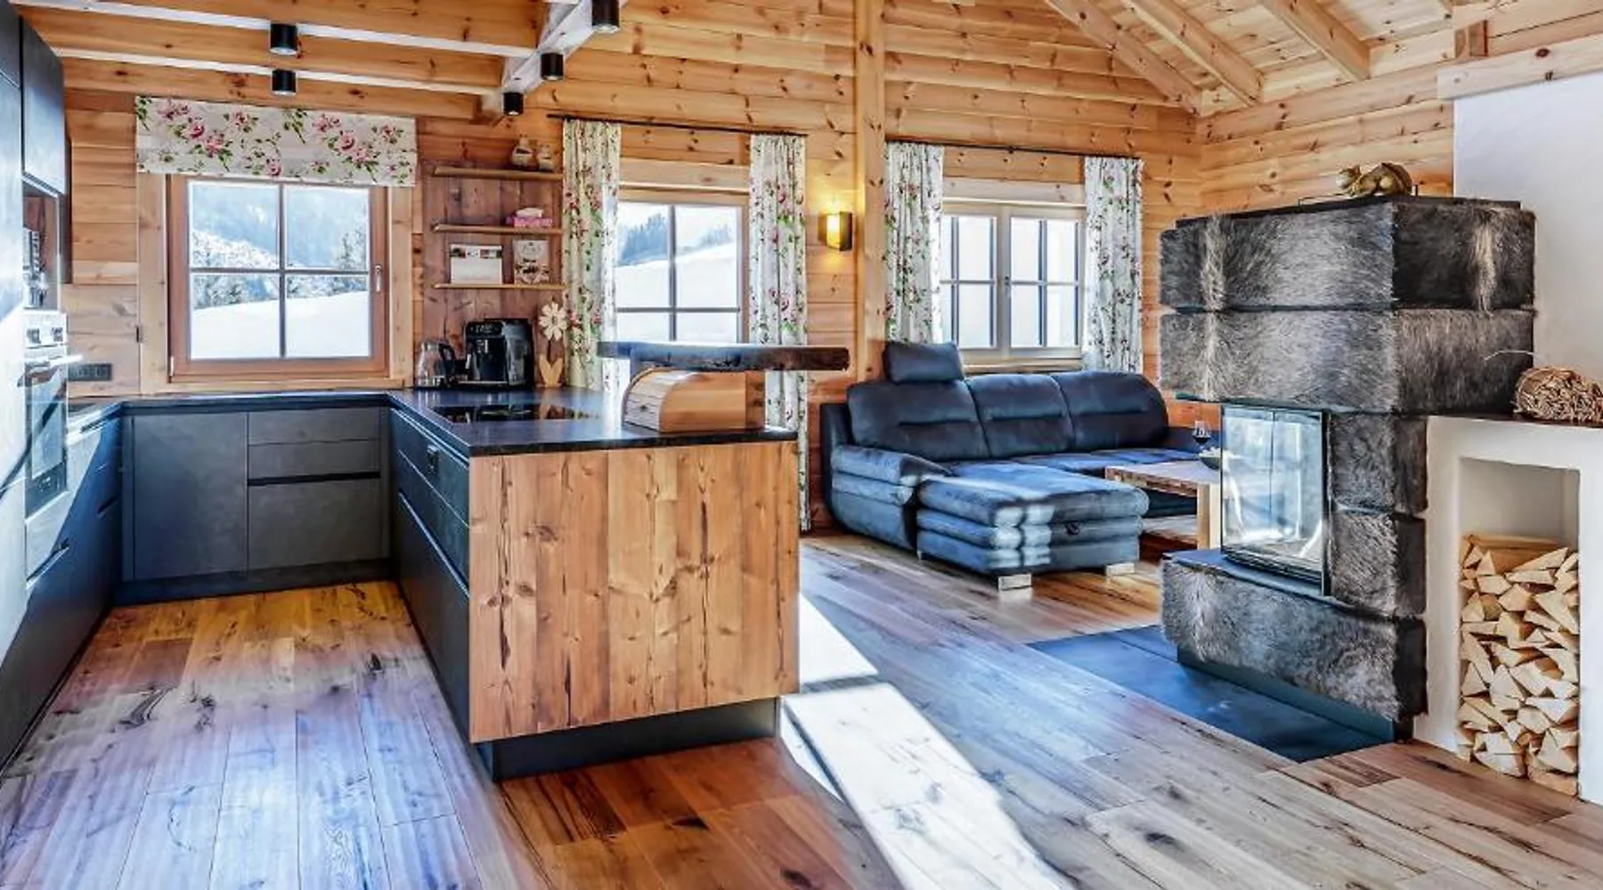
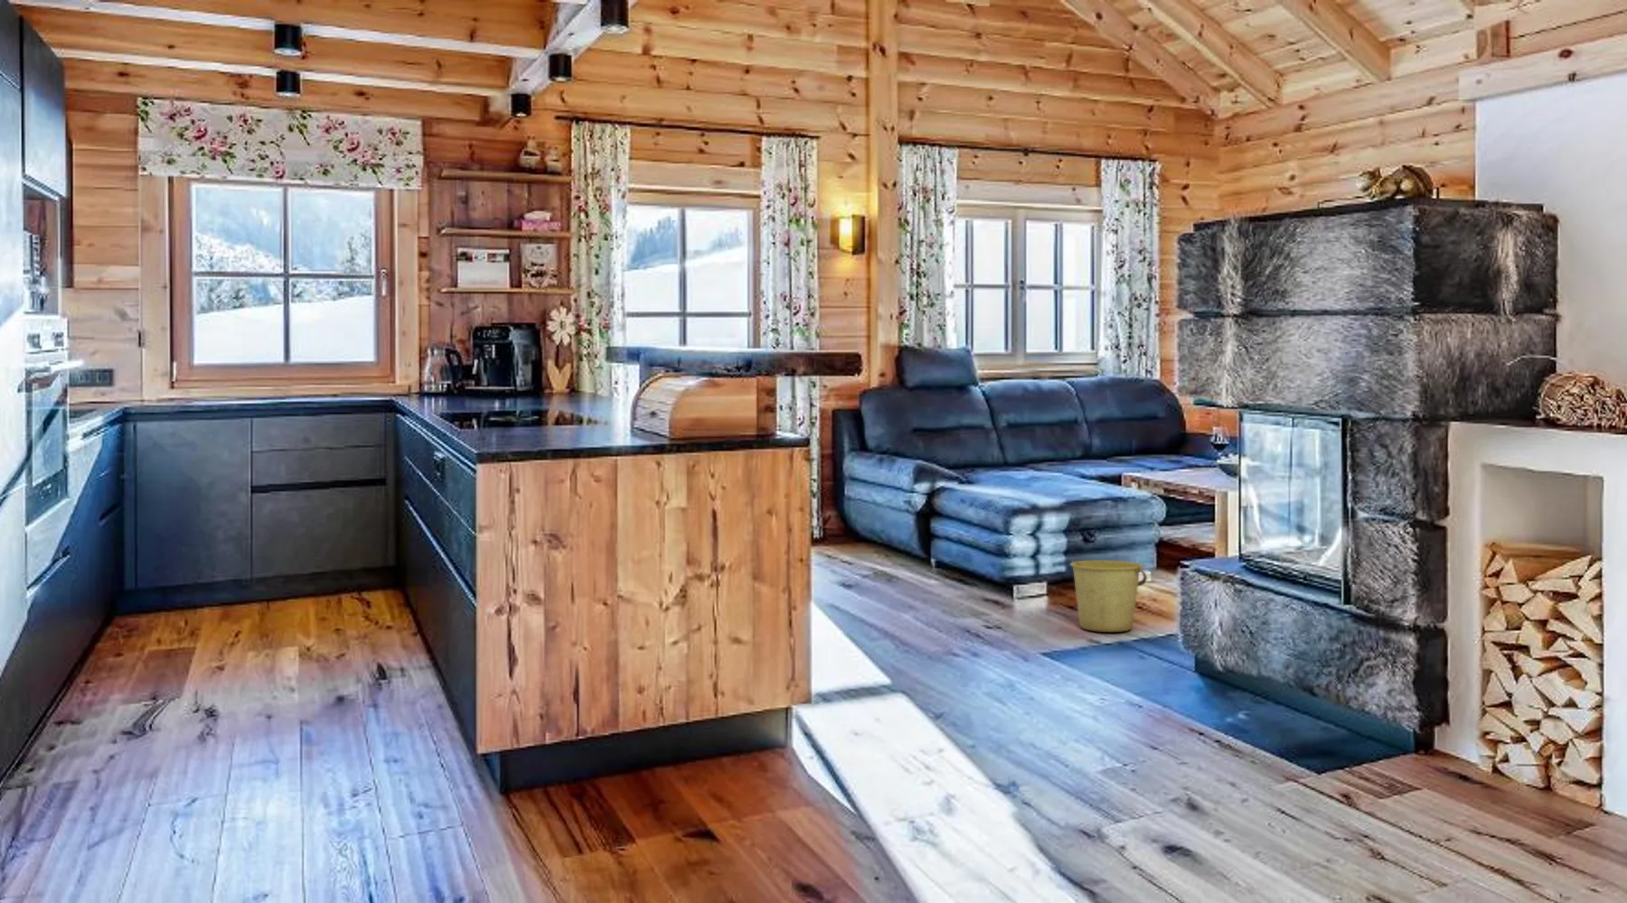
+ bucket [1069,559,1148,633]
